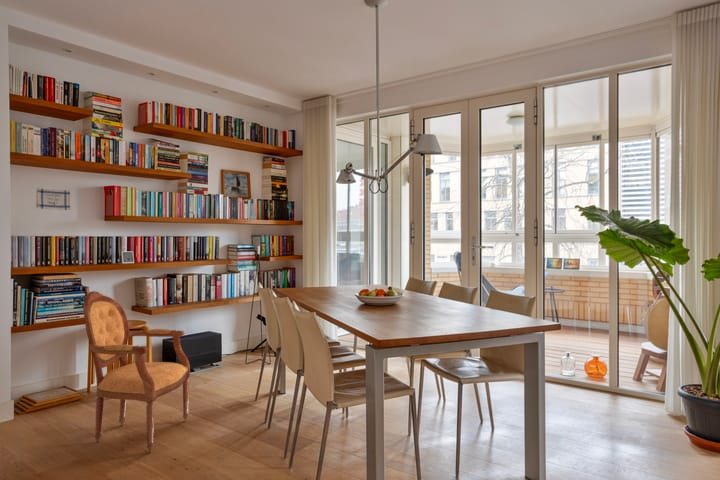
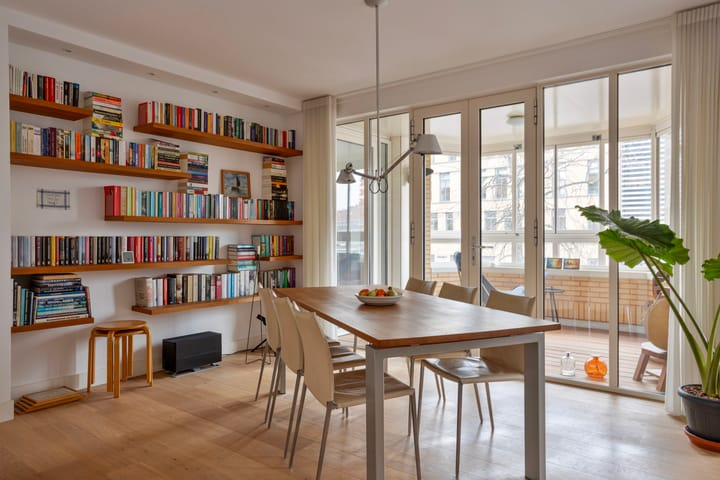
- armchair [82,290,191,454]
